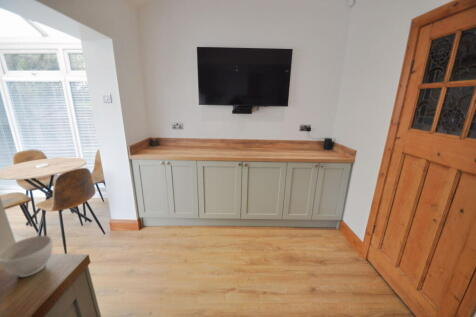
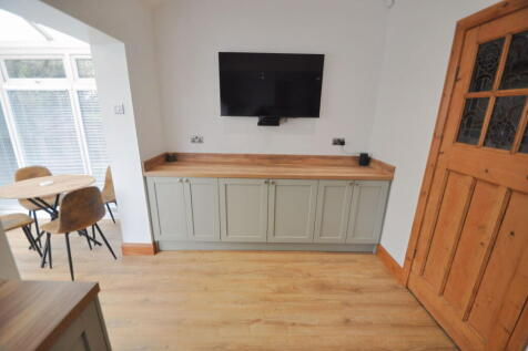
- bowl [0,235,54,278]
